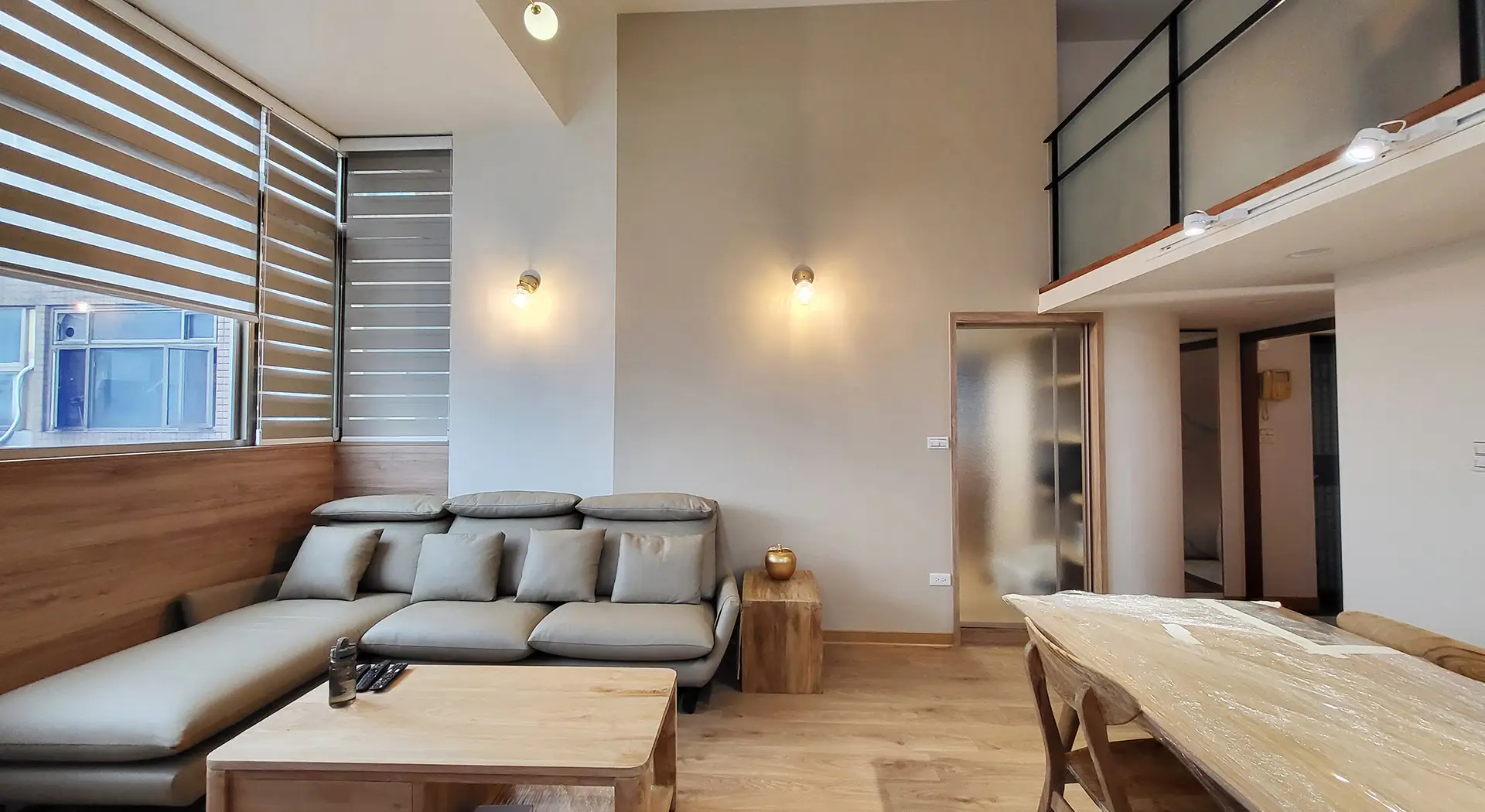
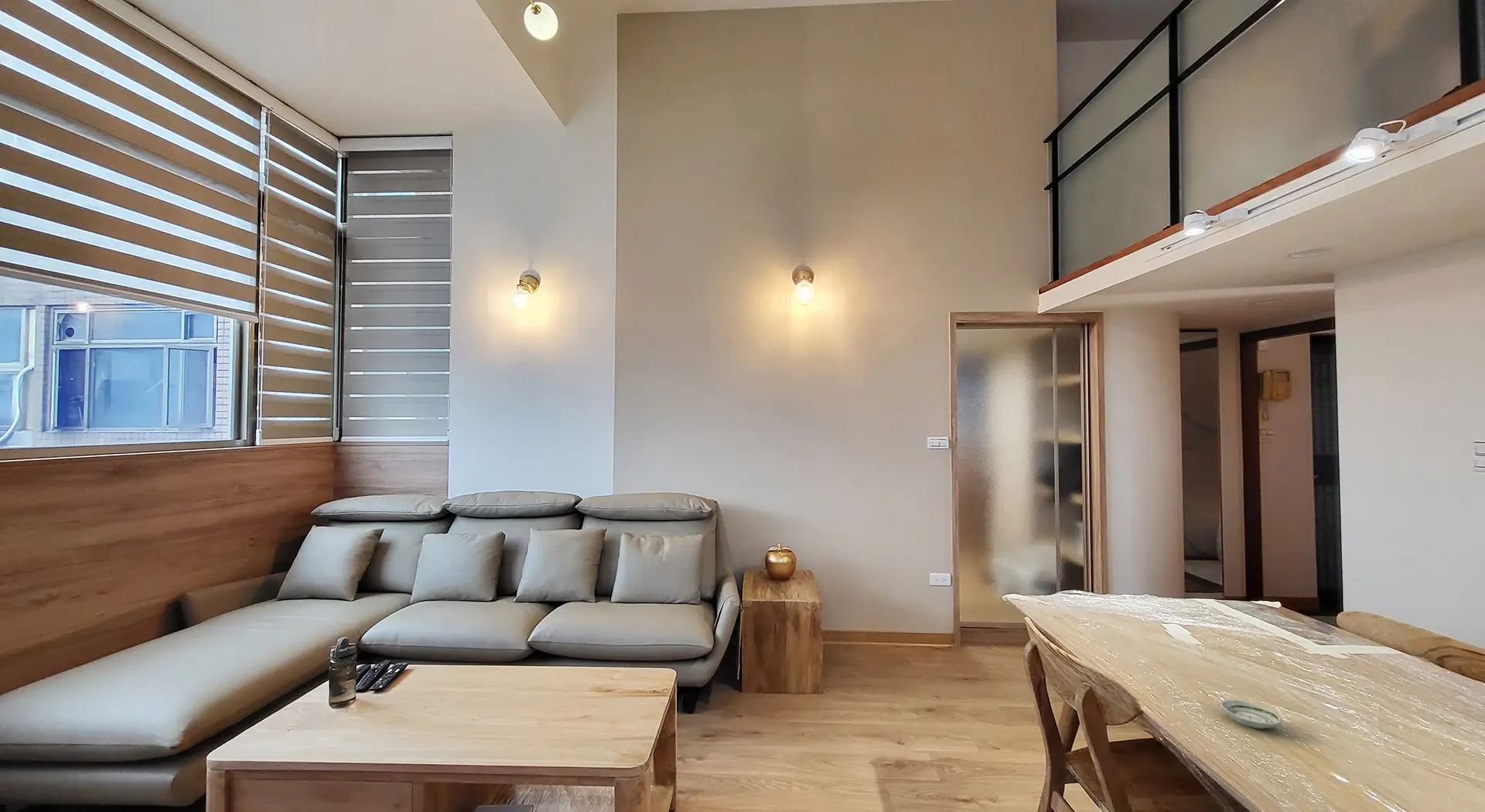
+ saucer [1219,699,1282,729]
